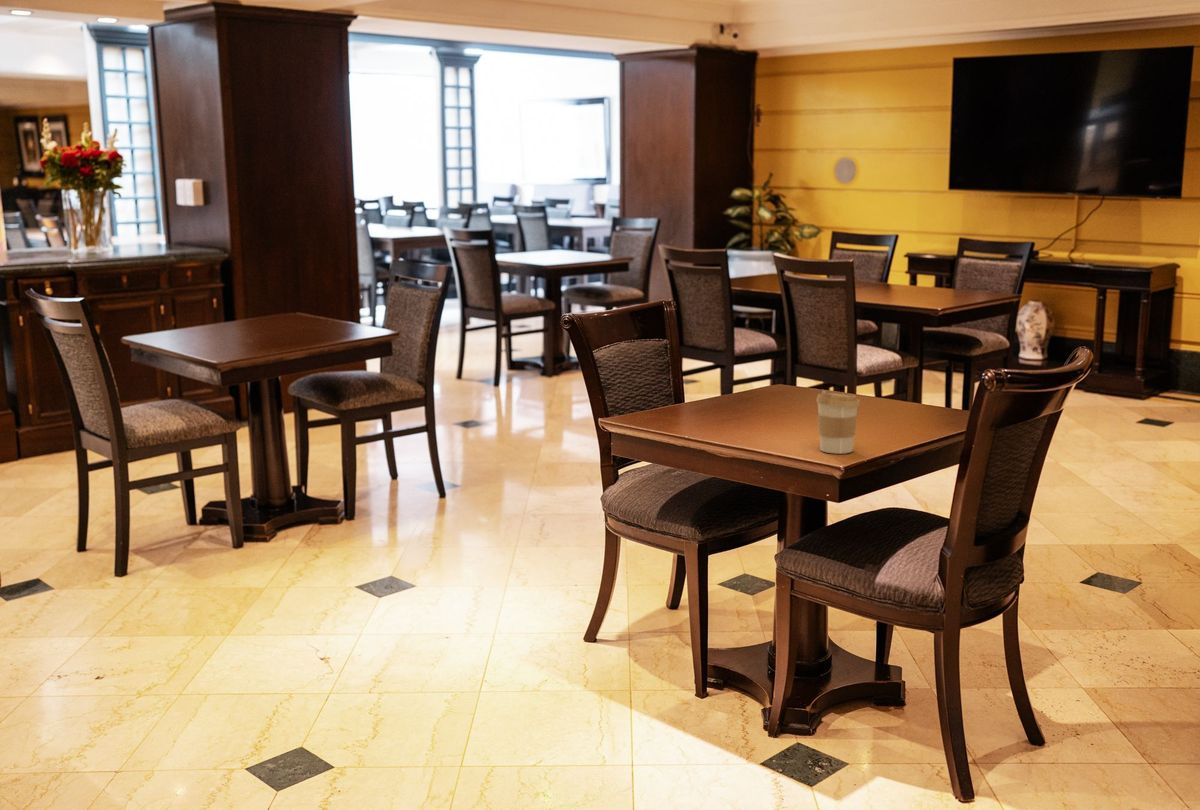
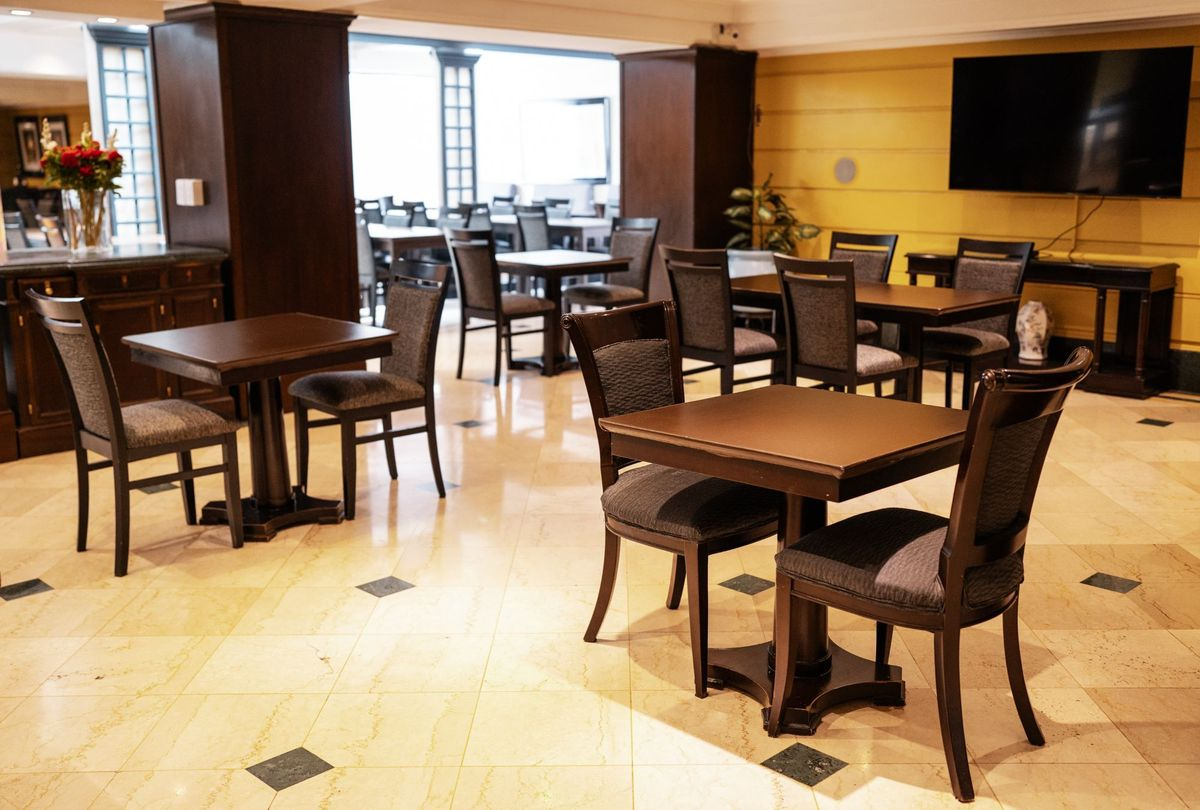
- coffee cup [815,390,861,455]
